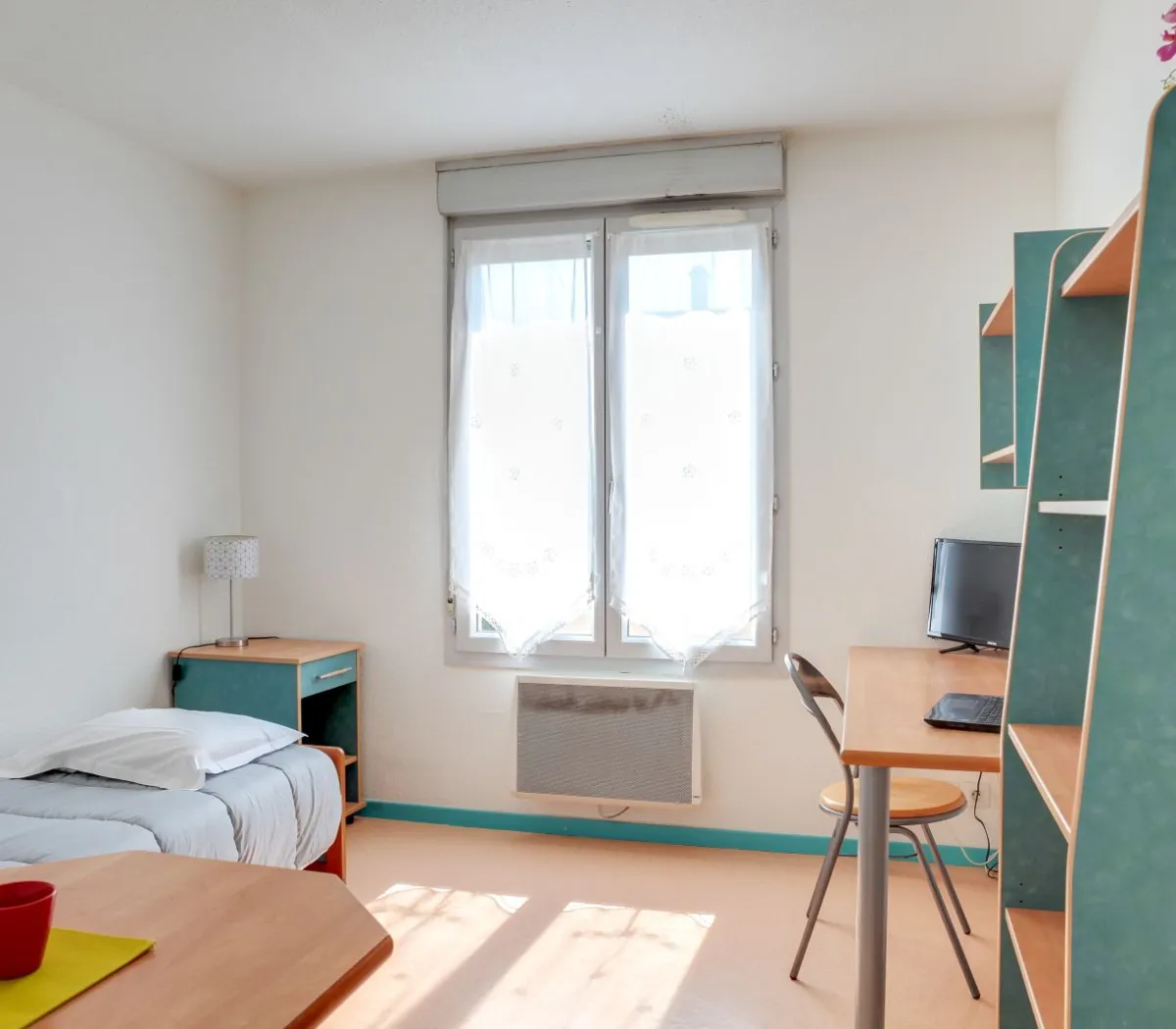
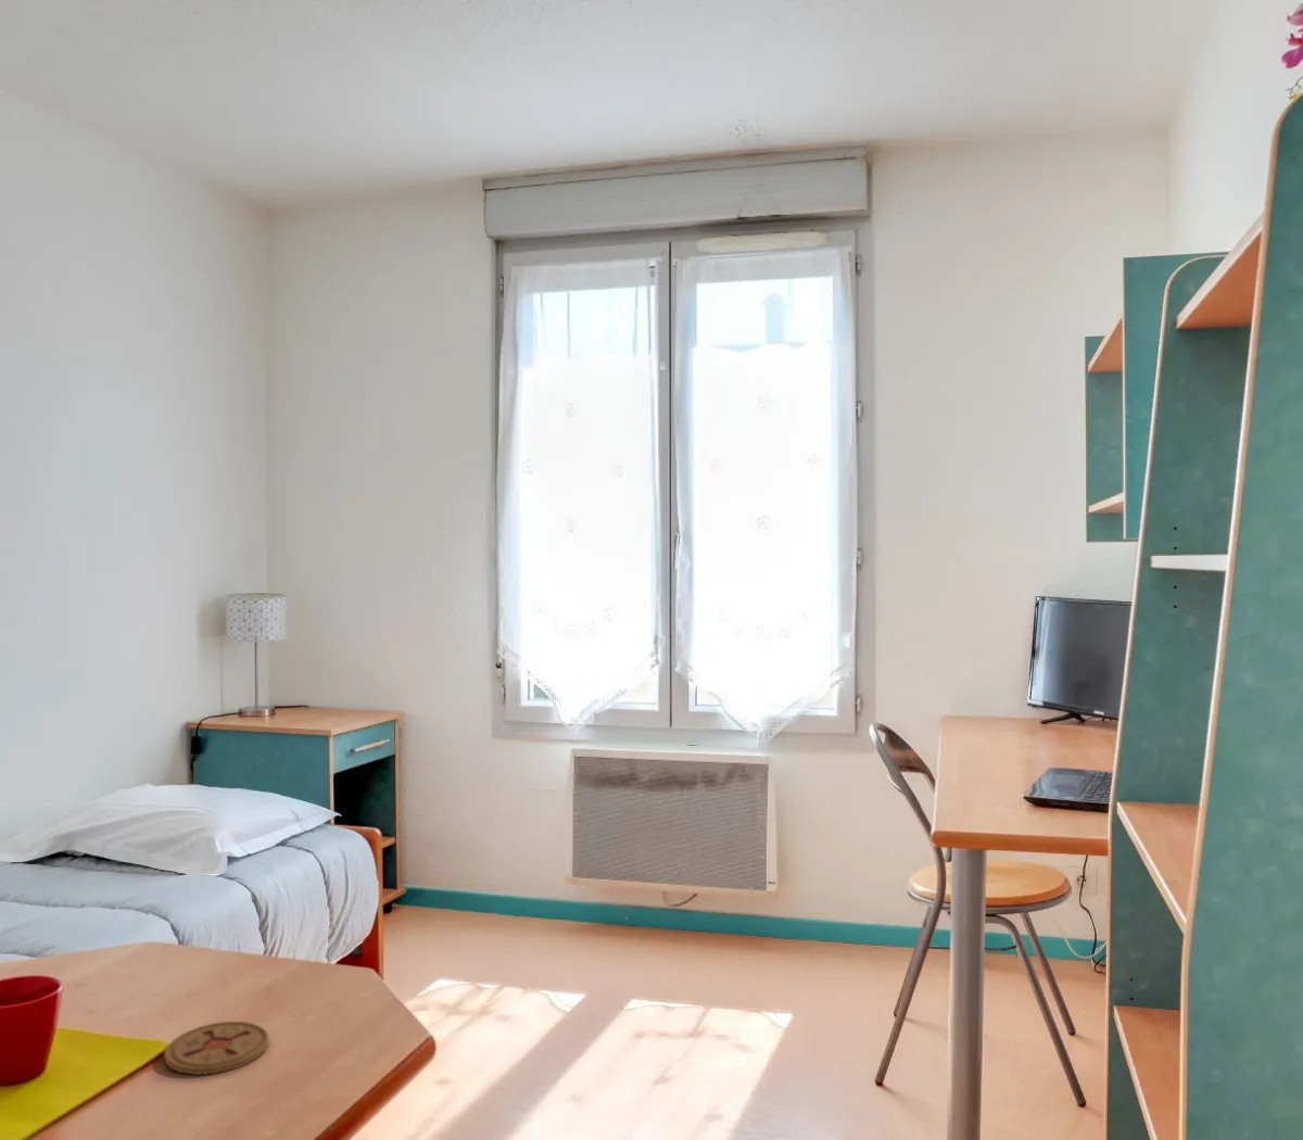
+ coaster [163,1020,270,1076]
